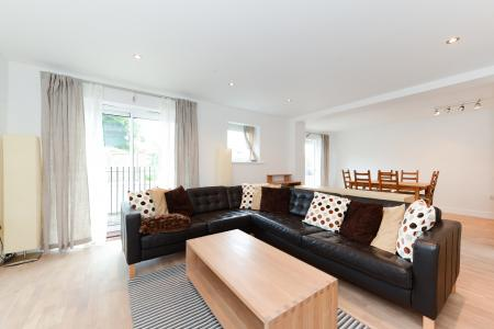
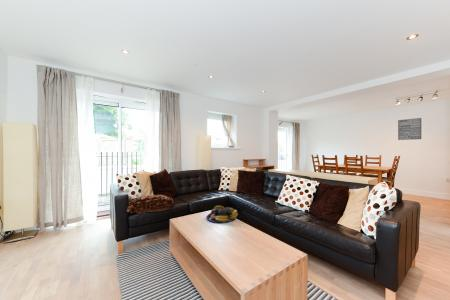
+ fruit bowl [205,205,239,224]
+ wall art [397,117,422,141]
